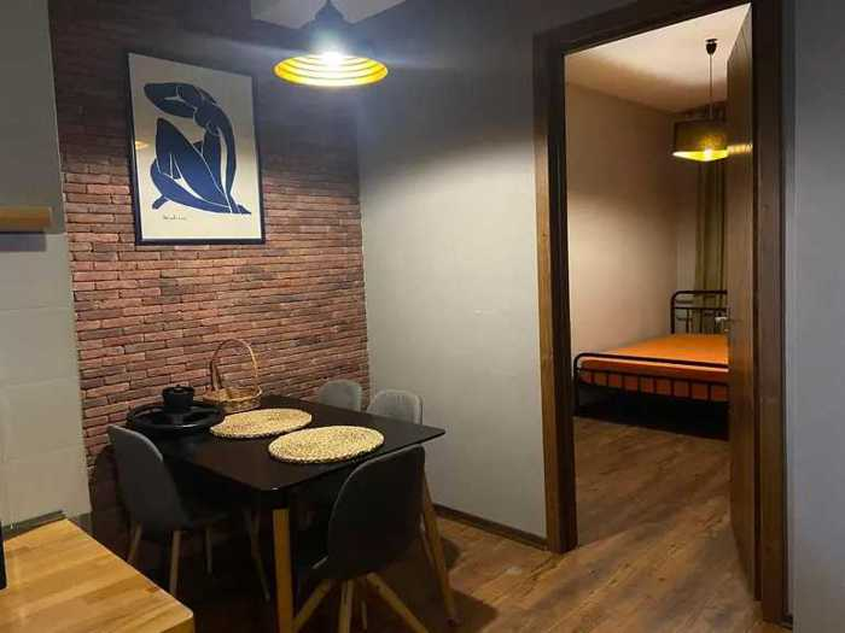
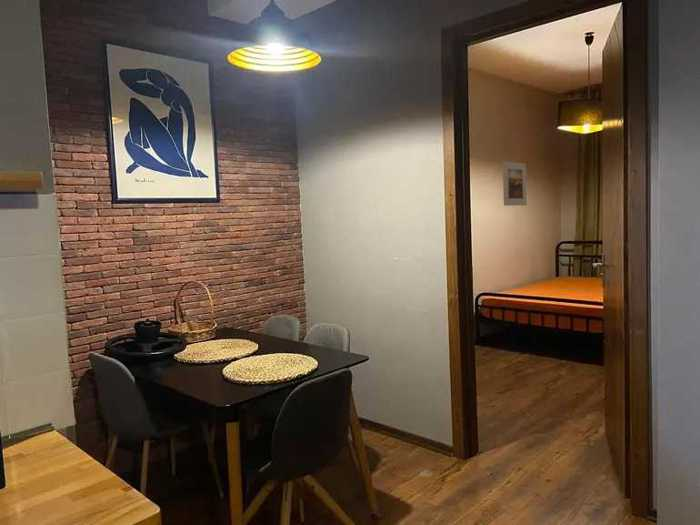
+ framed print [502,161,528,207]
